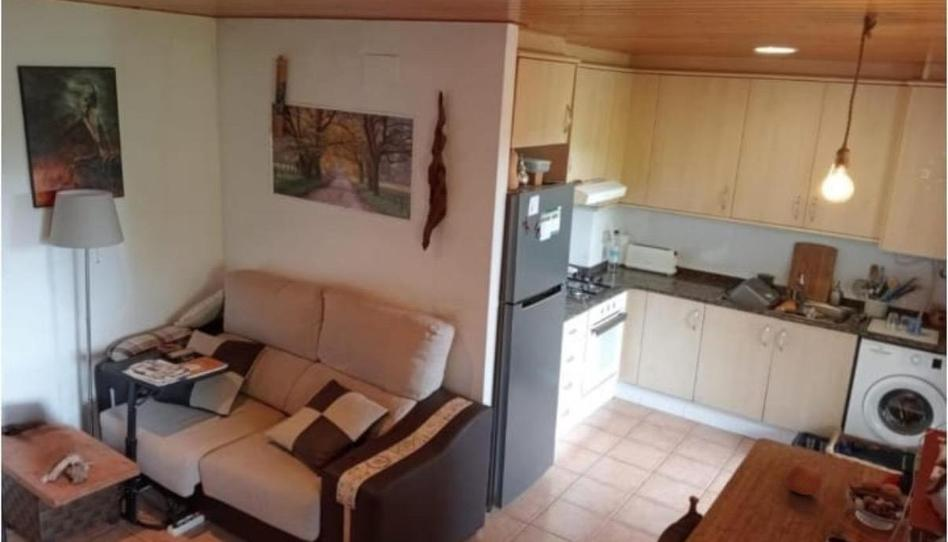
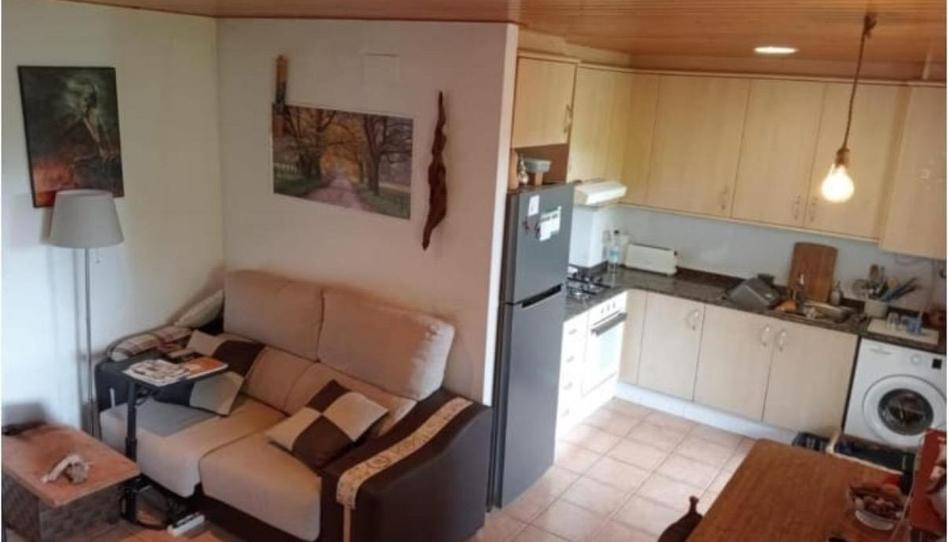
- fruit [786,463,822,496]
